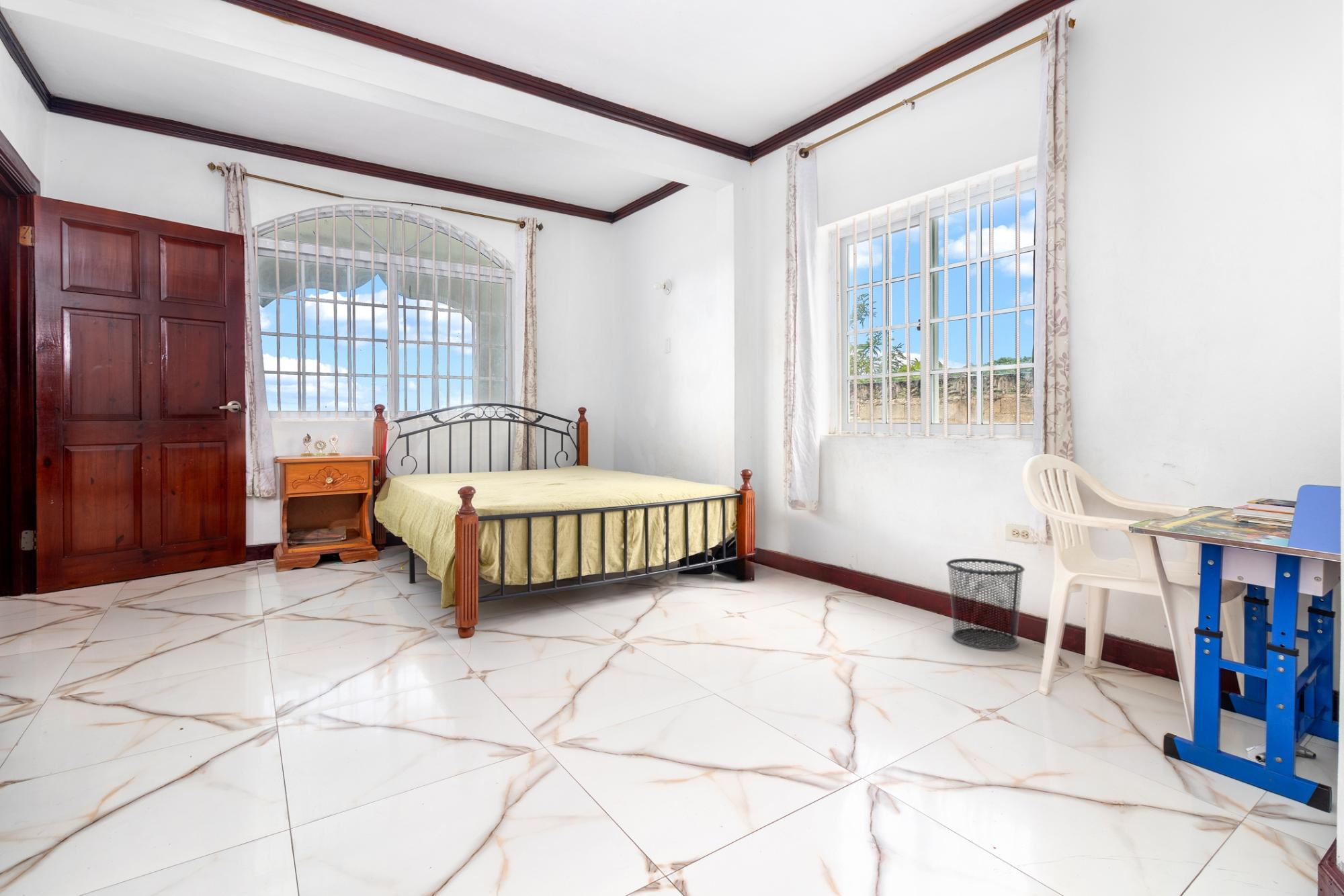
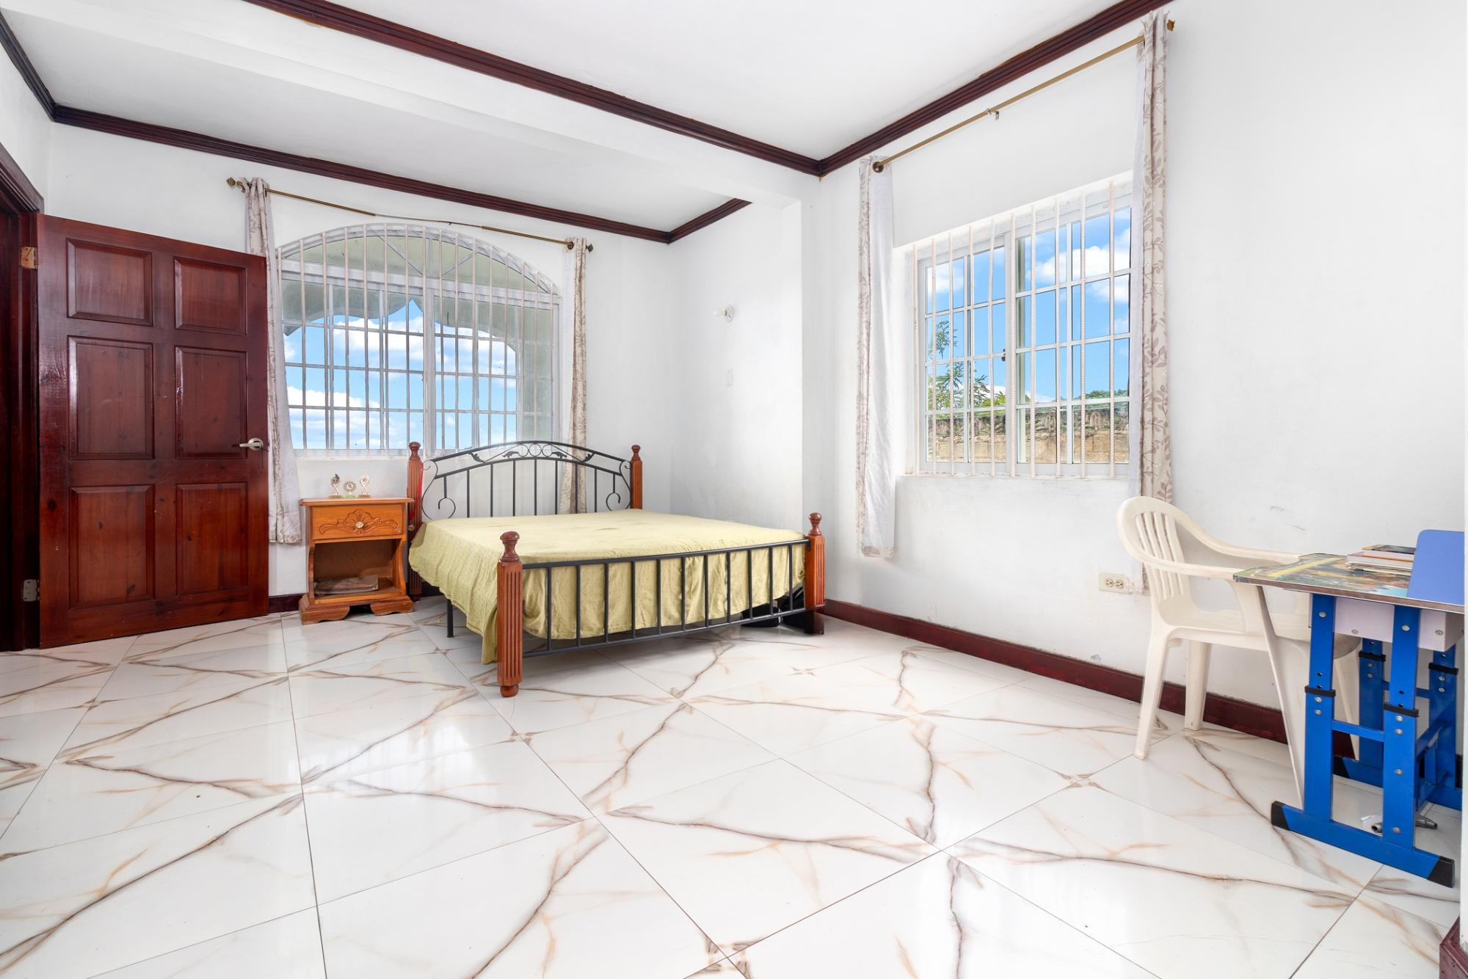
- waste bin [946,557,1025,649]
